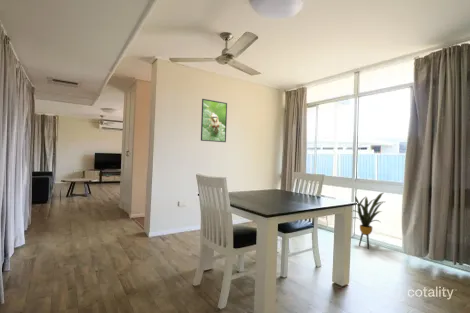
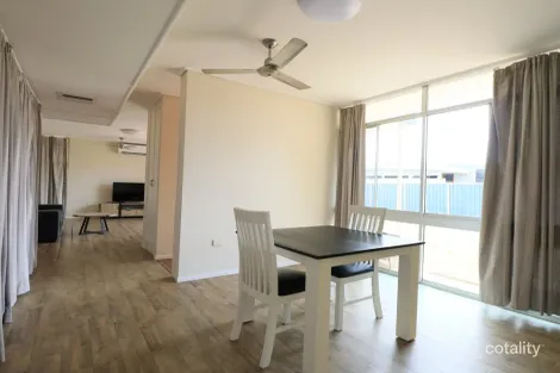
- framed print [200,98,228,143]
- house plant [352,192,385,250]
